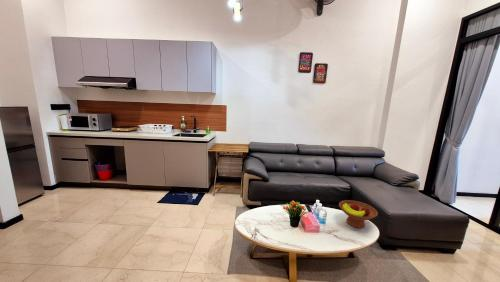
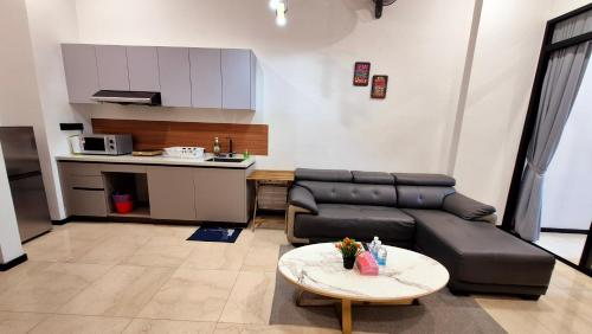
- fruit bowl [338,199,379,229]
